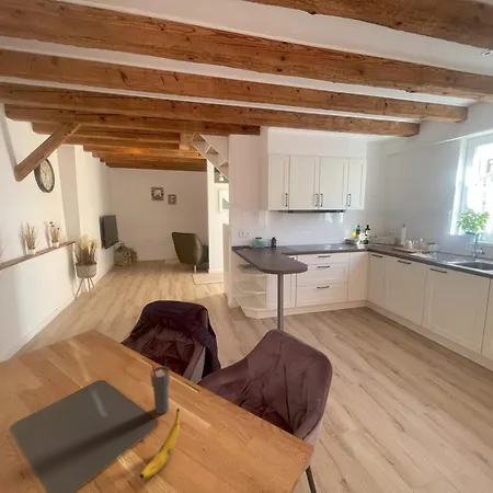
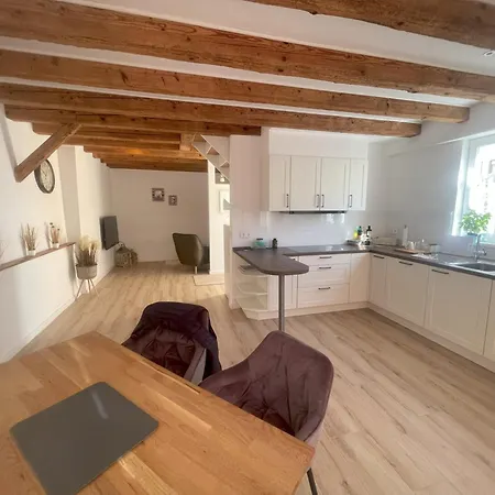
- banana [139,408,181,480]
- cup [150,364,171,415]
